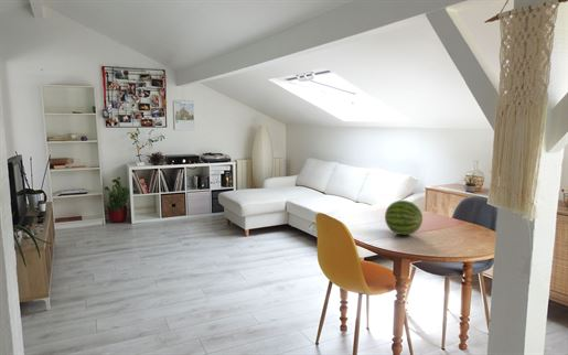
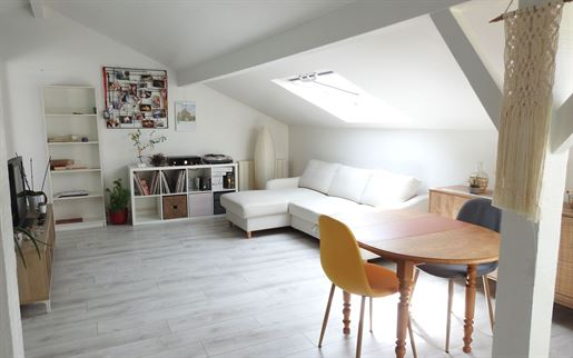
- fruit [384,200,424,236]
